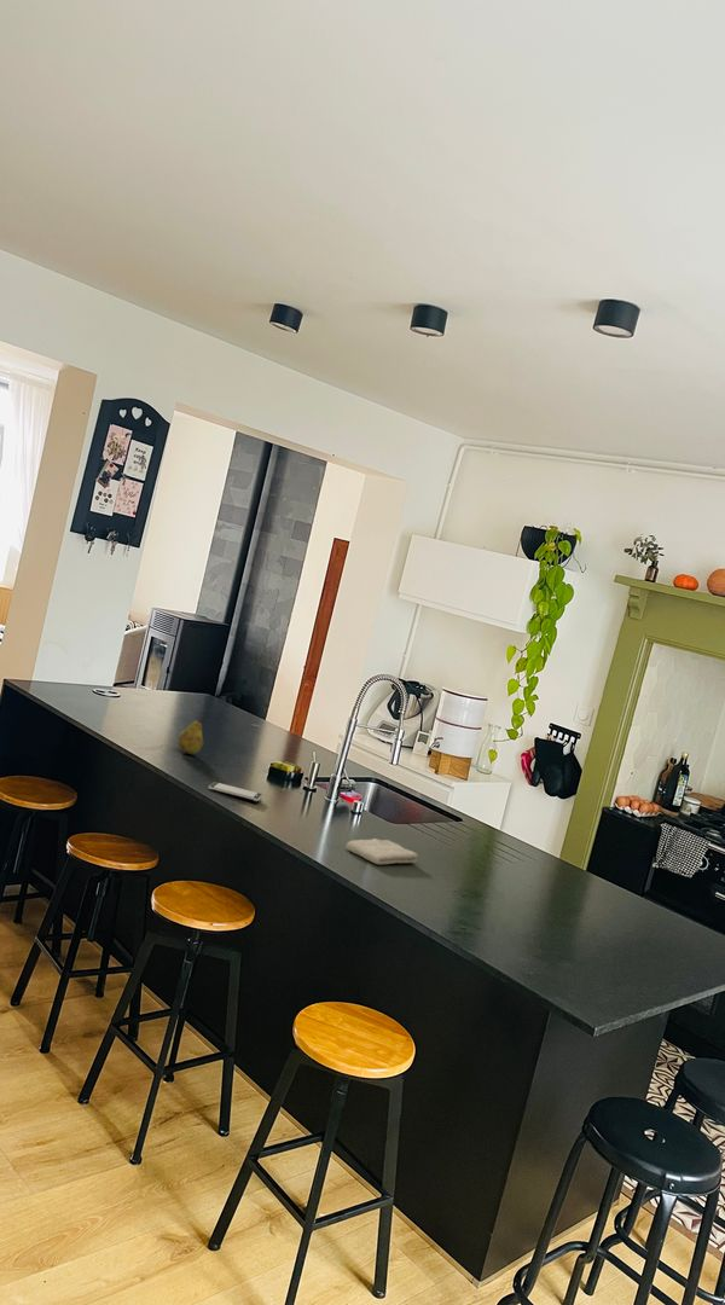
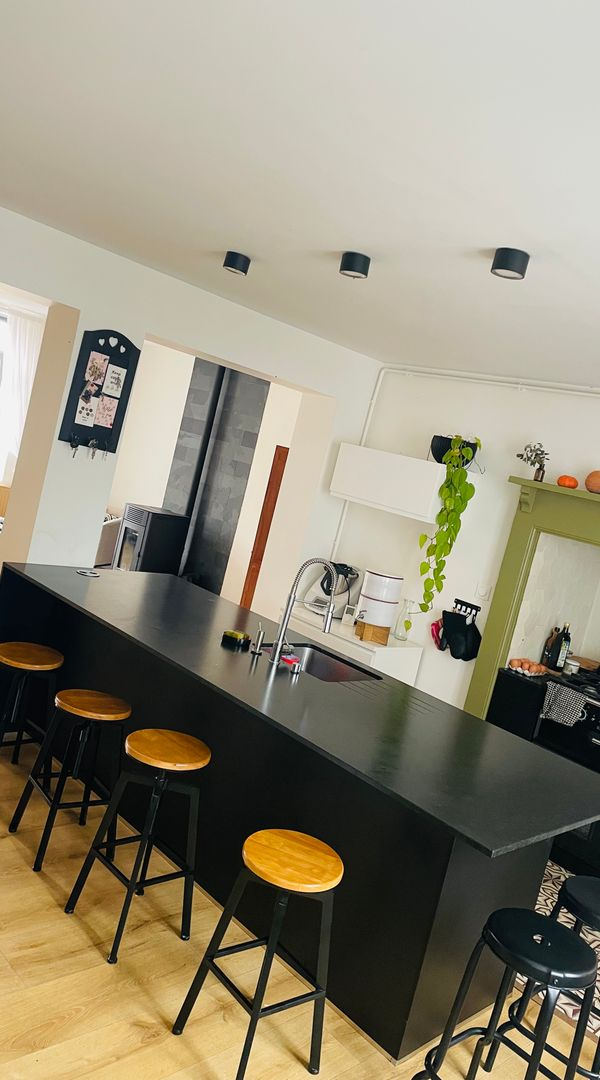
- fruit [178,717,204,755]
- washcloth [344,837,419,865]
- smartphone [207,781,263,802]
